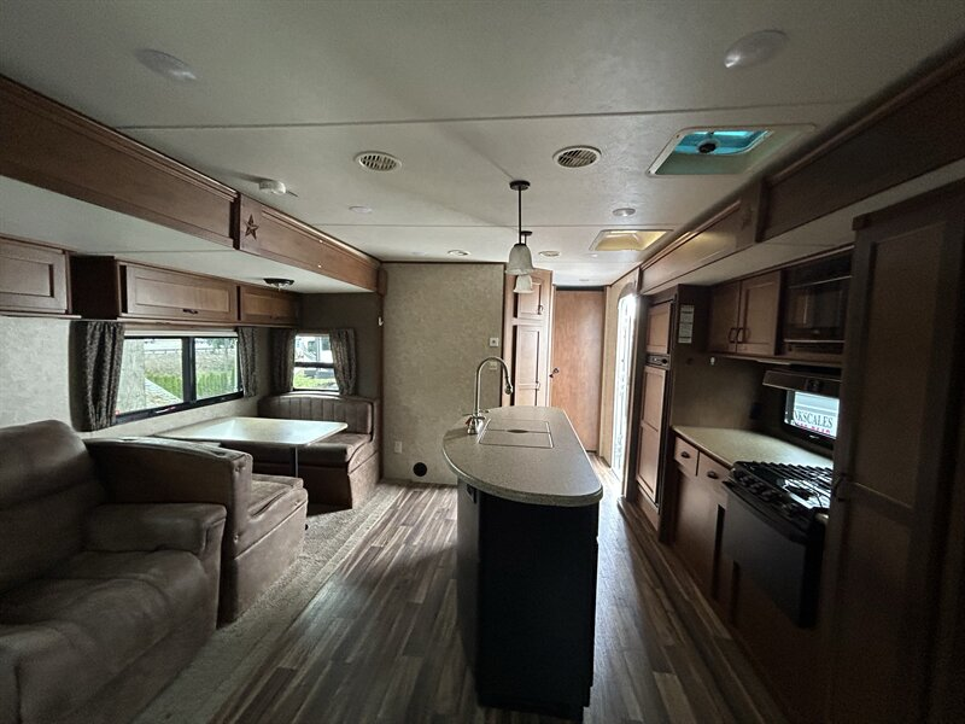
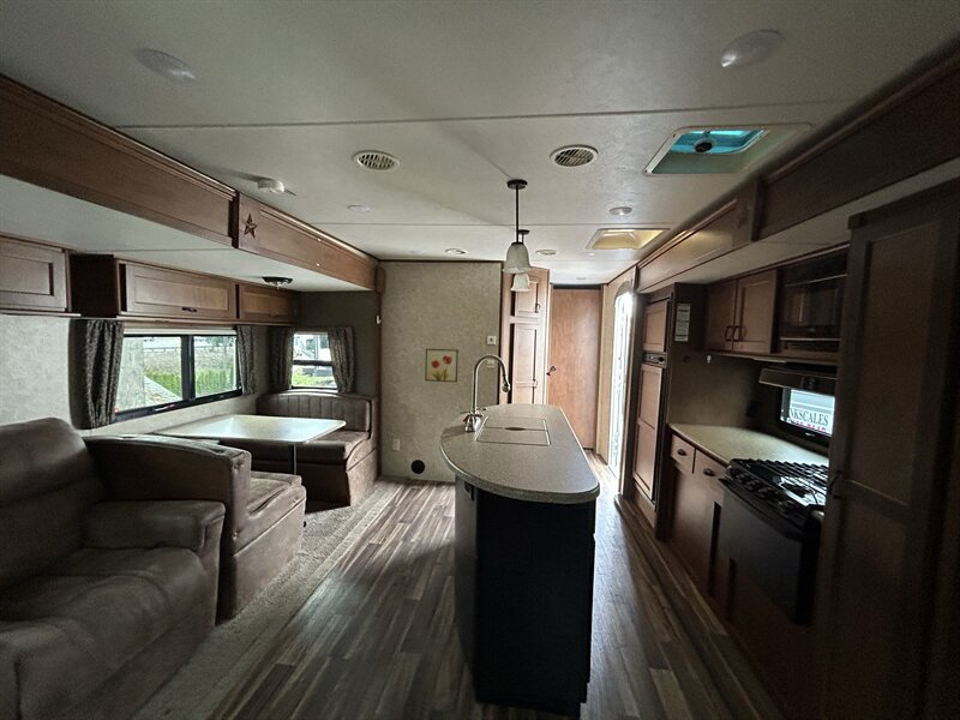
+ wall art [424,348,460,384]
